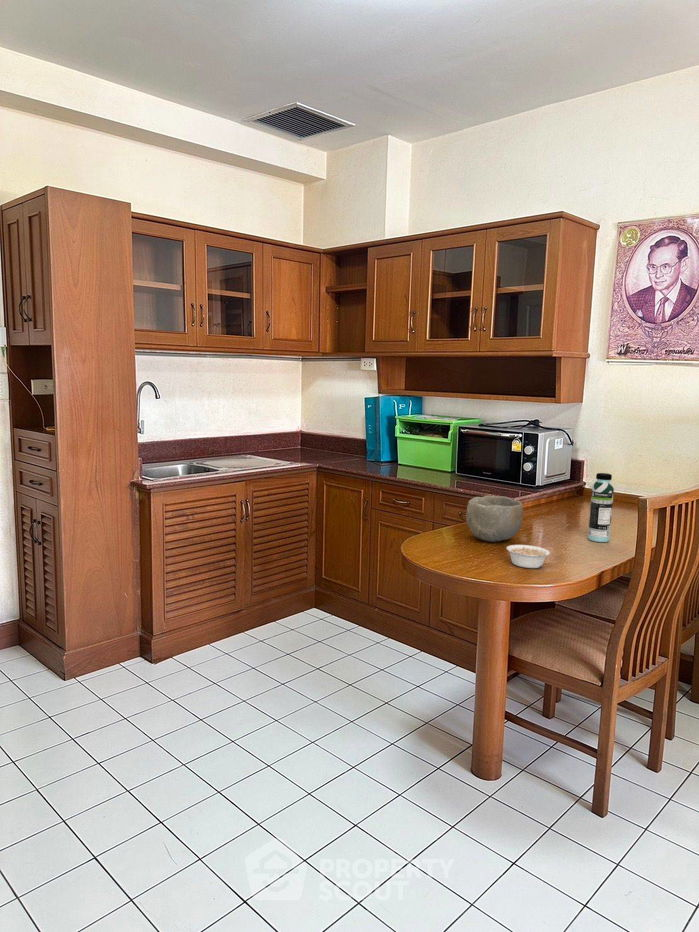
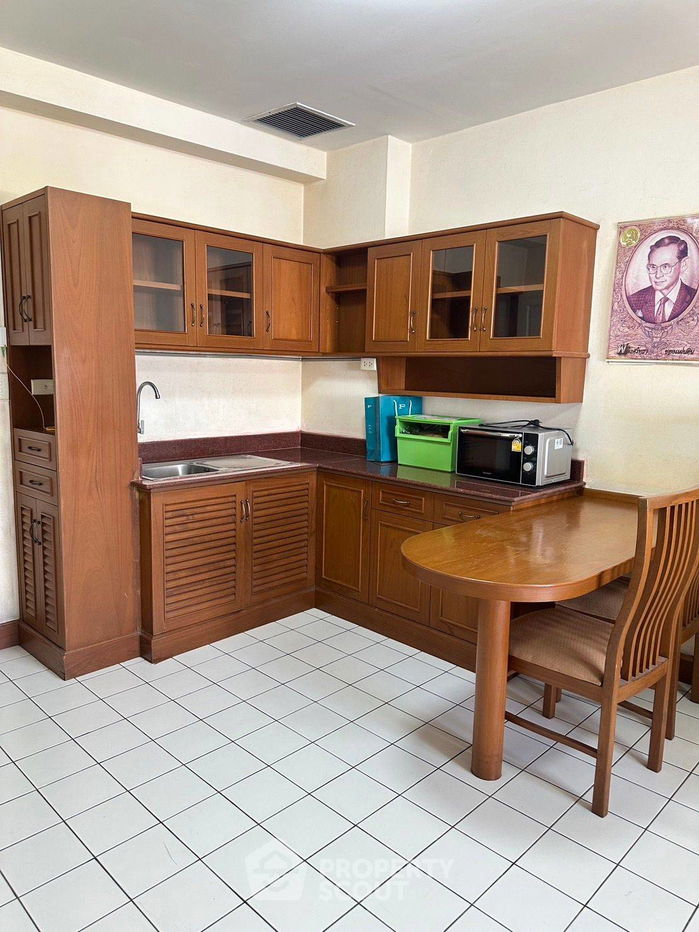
- water bottle [587,472,615,543]
- bowl [465,495,524,543]
- legume [506,544,550,569]
